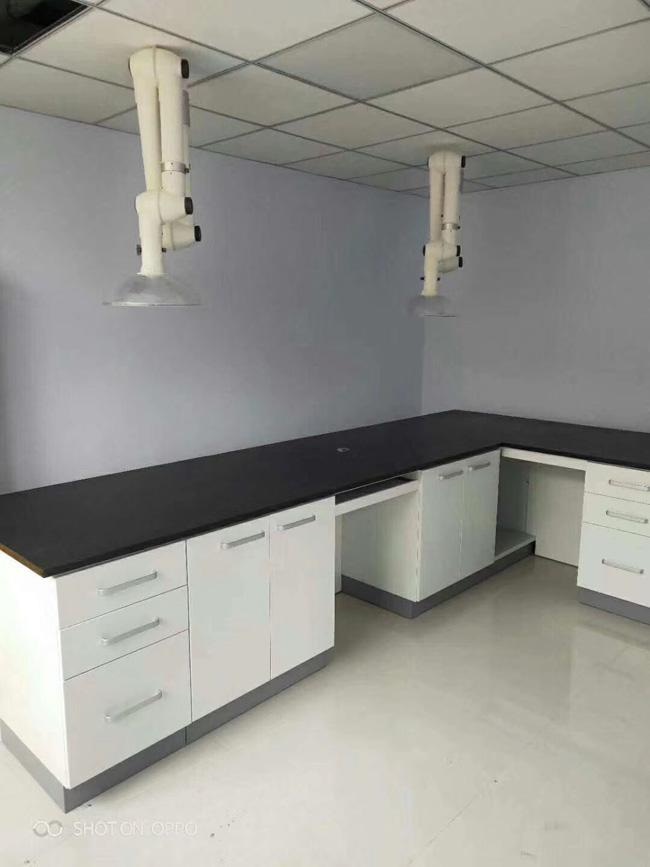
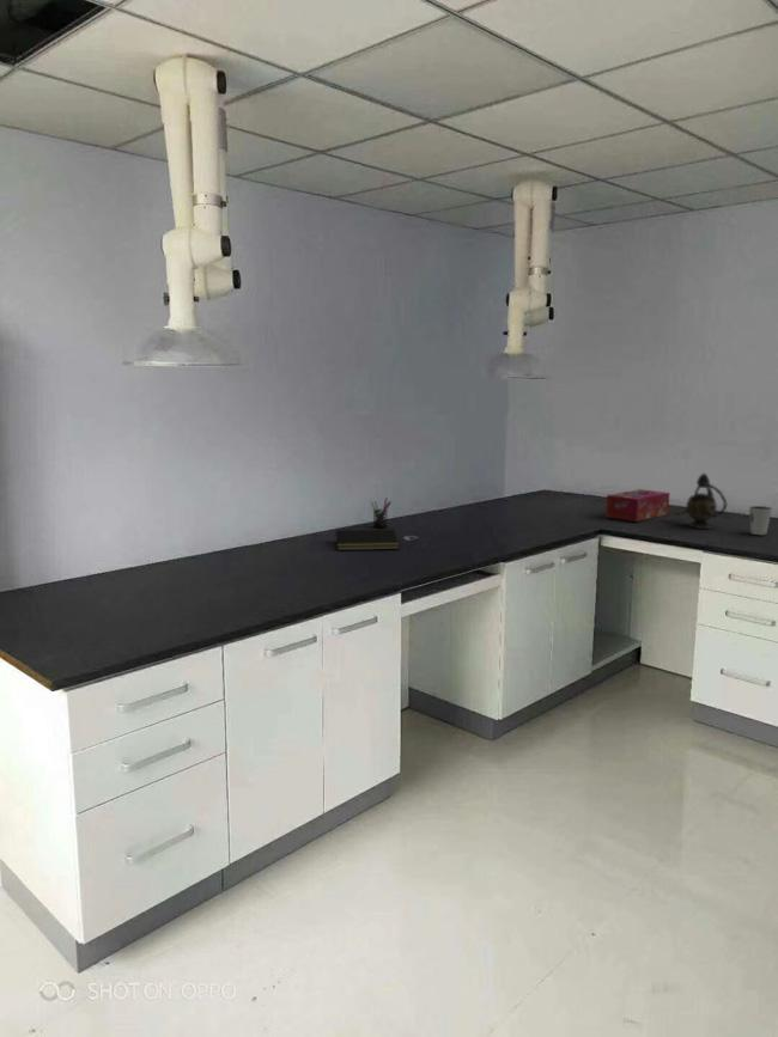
+ teapot [668,472,728,530]
+ pen holder [370,496,393,529]
+ tissue box [604,488,670,523]
+ dixie cup [748,505,773,536]
+ notepad [333,529,400,551]
